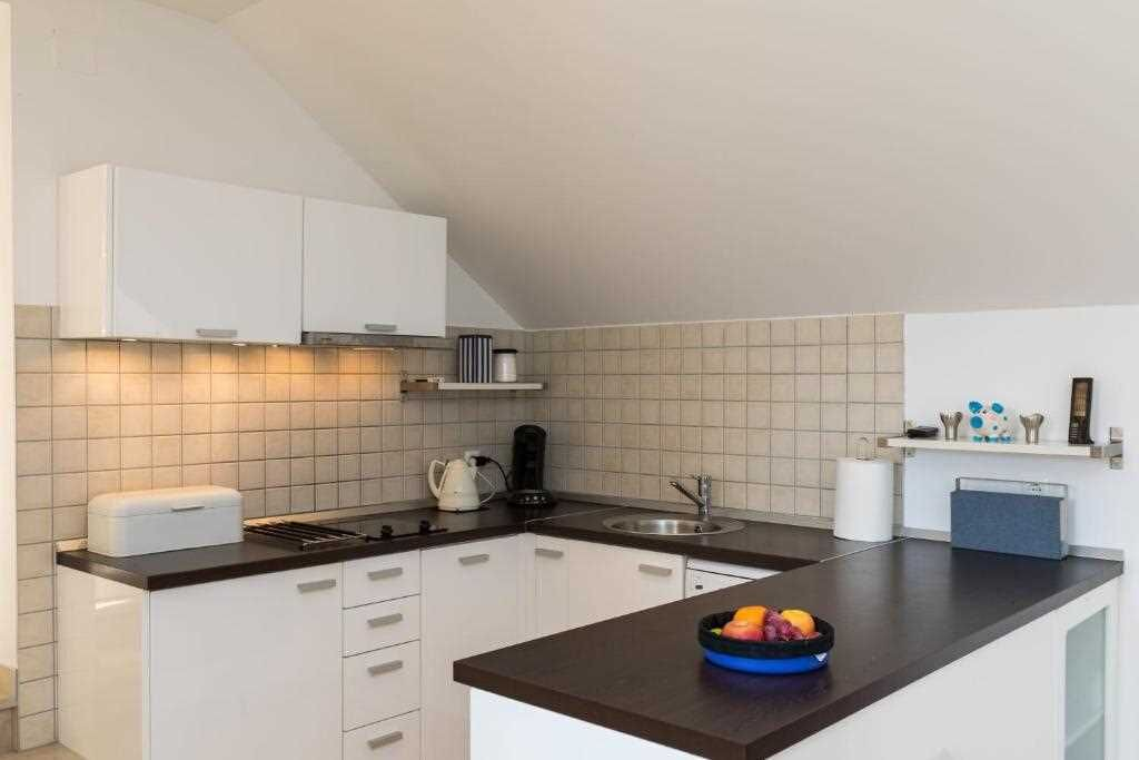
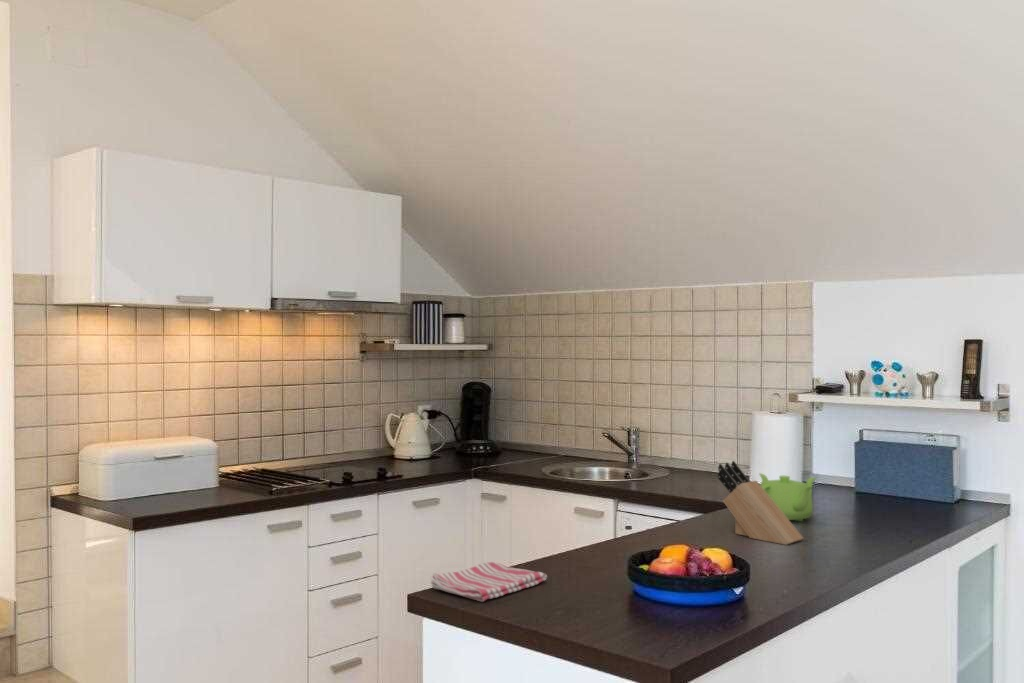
+ teapot [758,472,818,522]
+ knife block [717,460,805,546]
+ dish towel [430,561,548,603]
